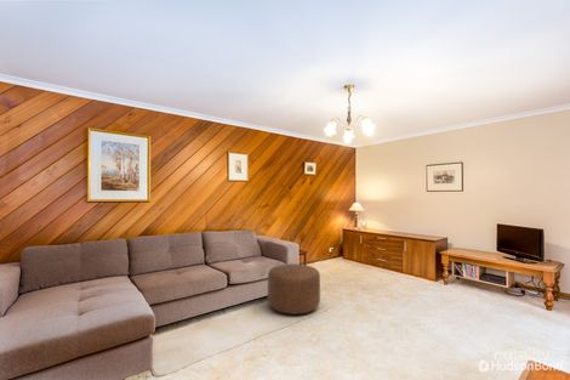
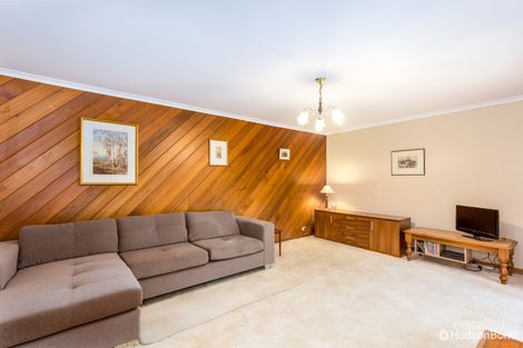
- ottoman [267,262,321,316]
